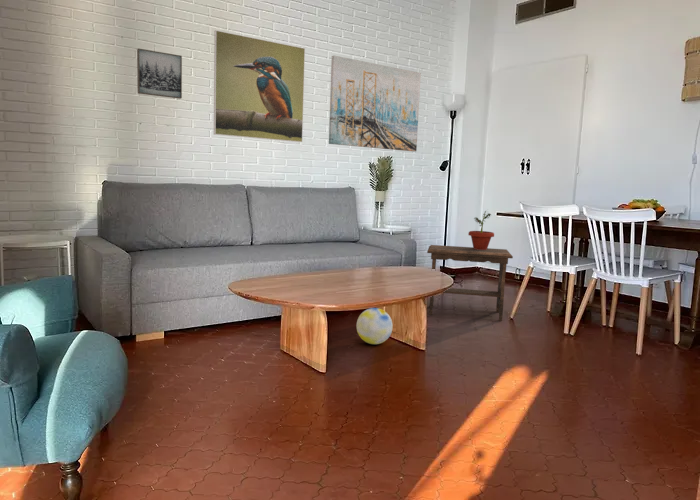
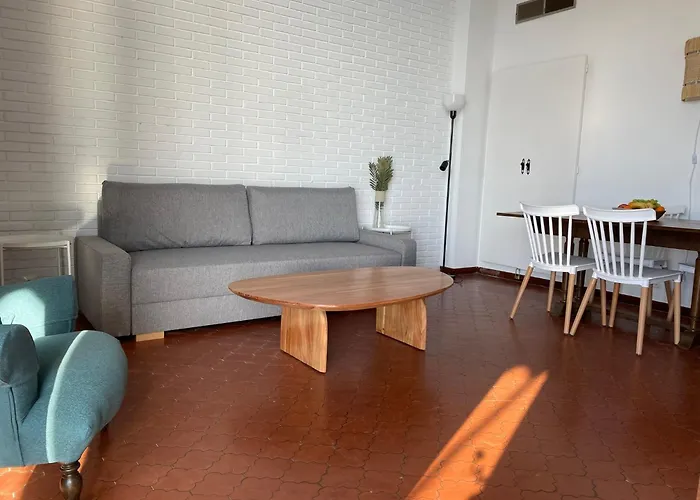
- ball [355,307,394,345]
- wall art [328,55,422,153]
- potted plant [467,210,495,250]
- footstool [426,244,514,322]
- wall art [136,48,183,100]
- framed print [213,29,306,143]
